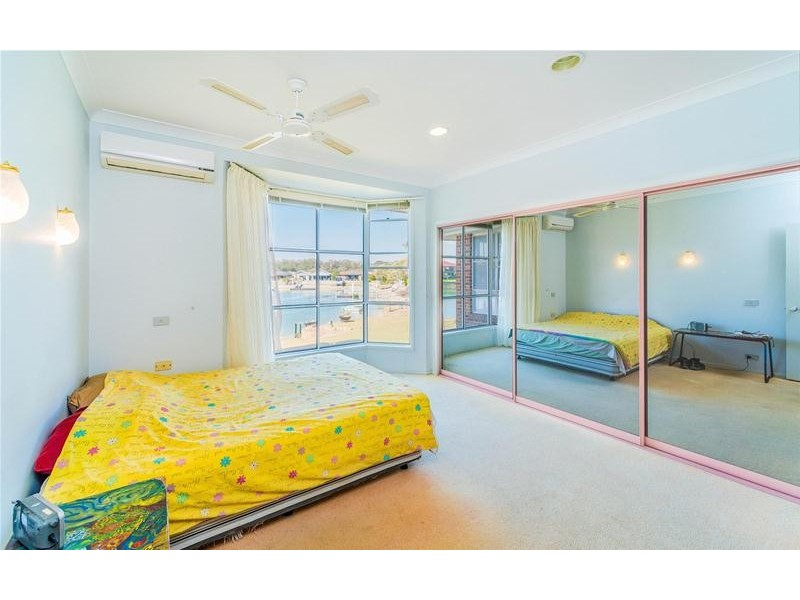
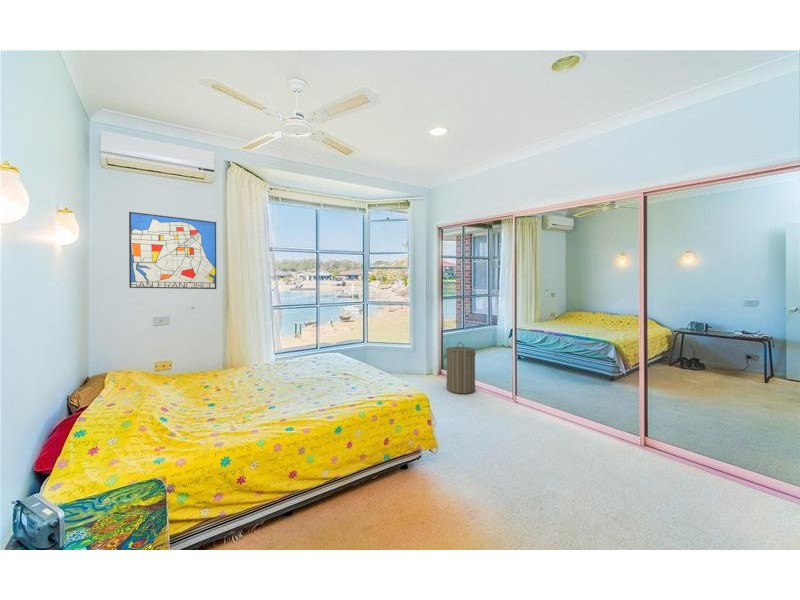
+ laundry hamper [445,341,477,395]
+ wall art [128,211,217,290]
